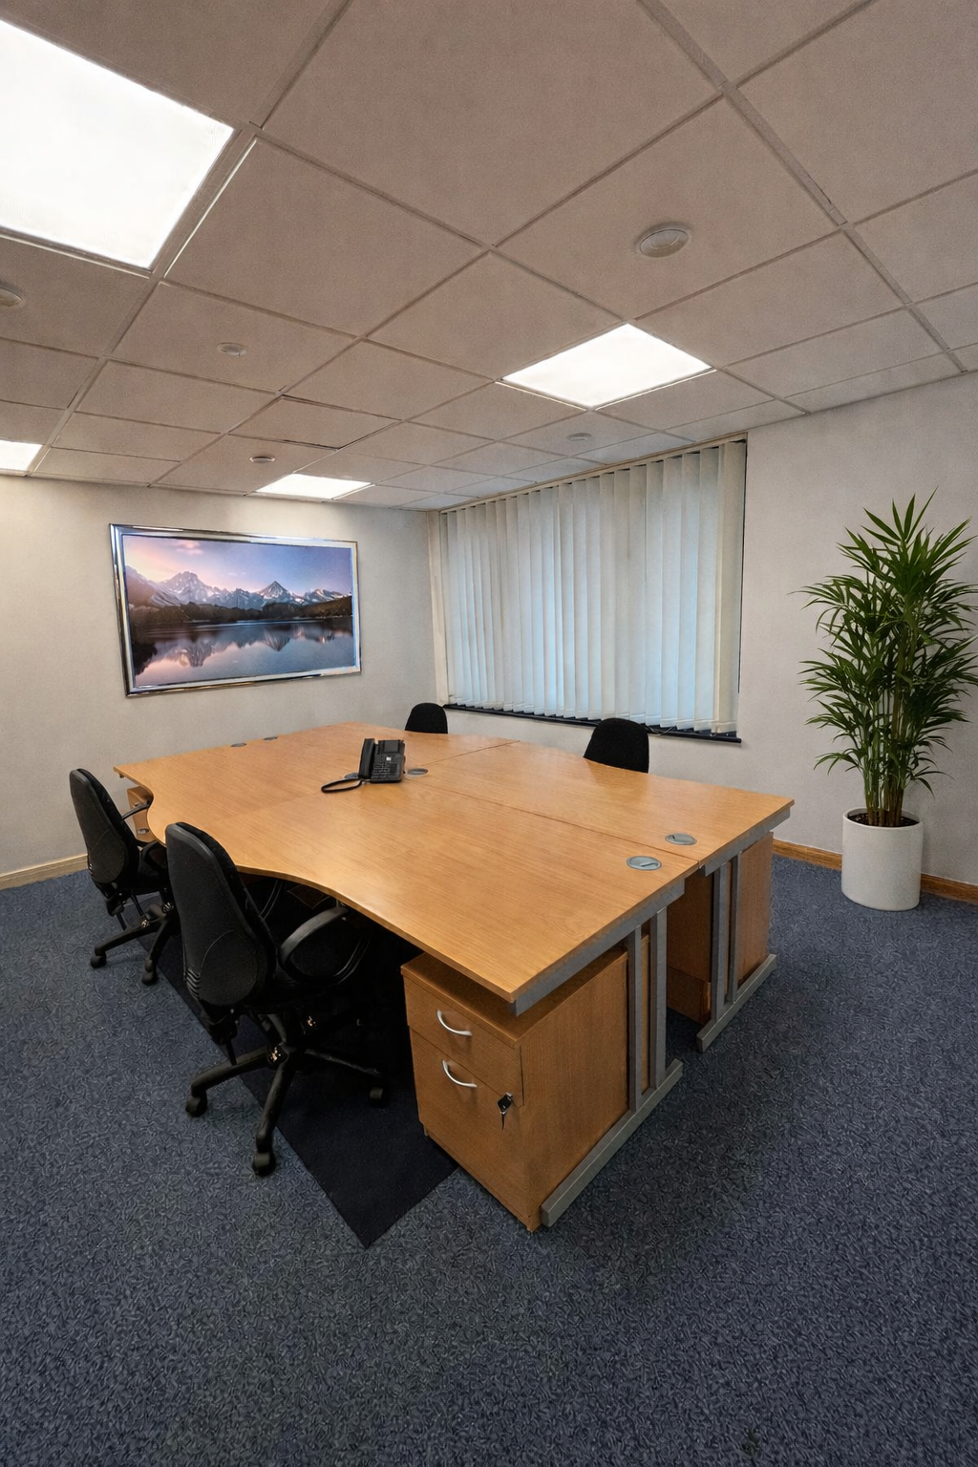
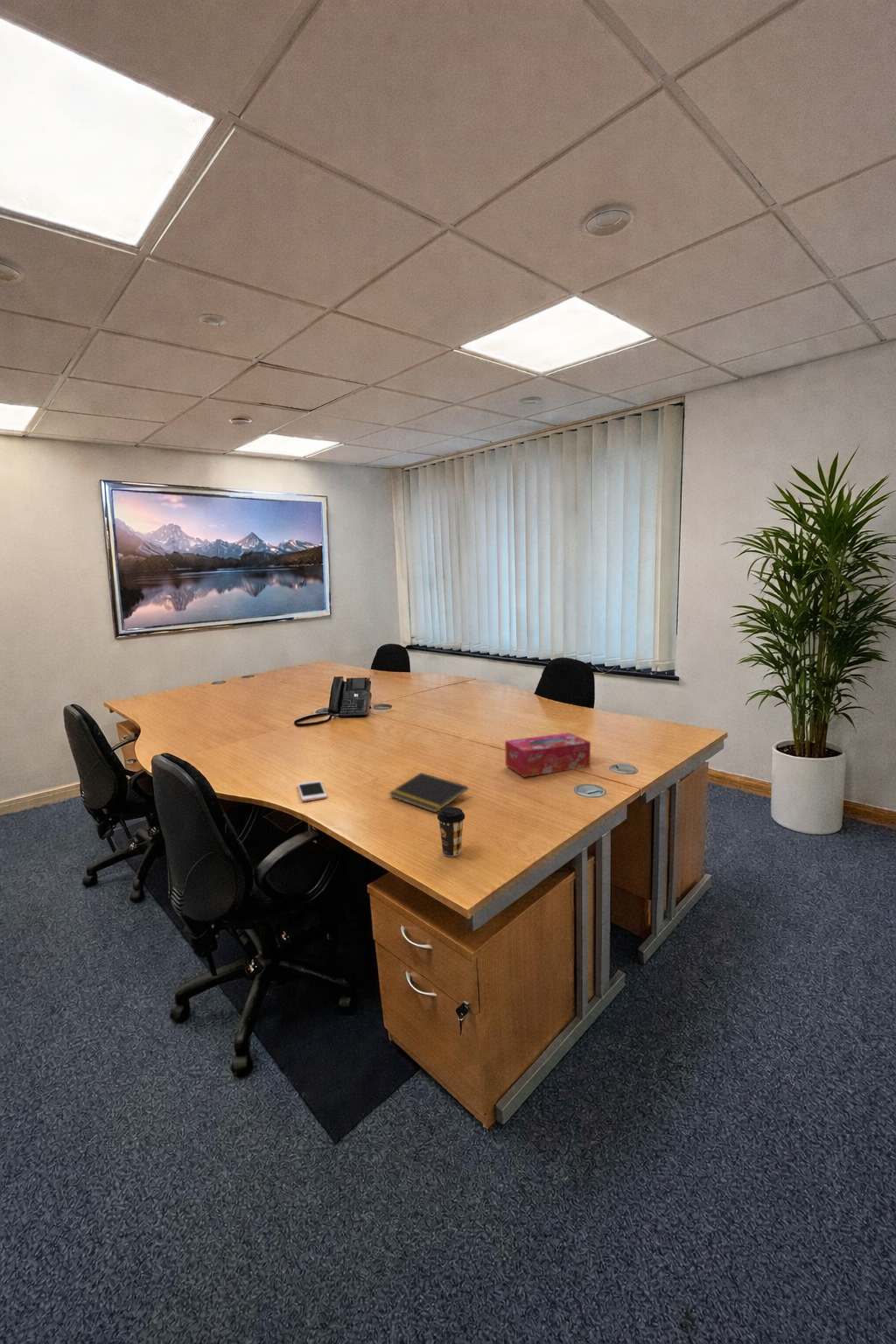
+ coffee cup [437,806,465,858]
+ cell phone [297,780,328,802]
+ tissue box [504,732,591,778]
+ notepad [388,772,469,814]
